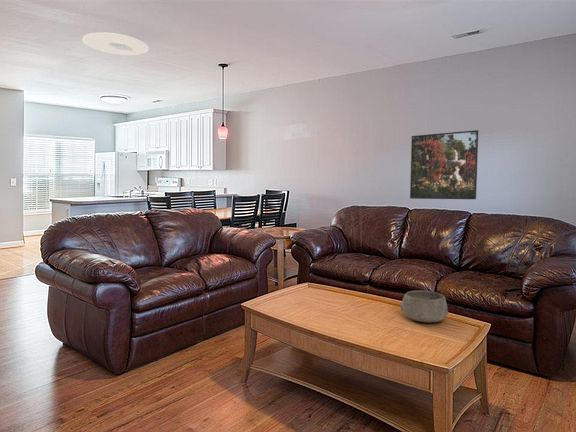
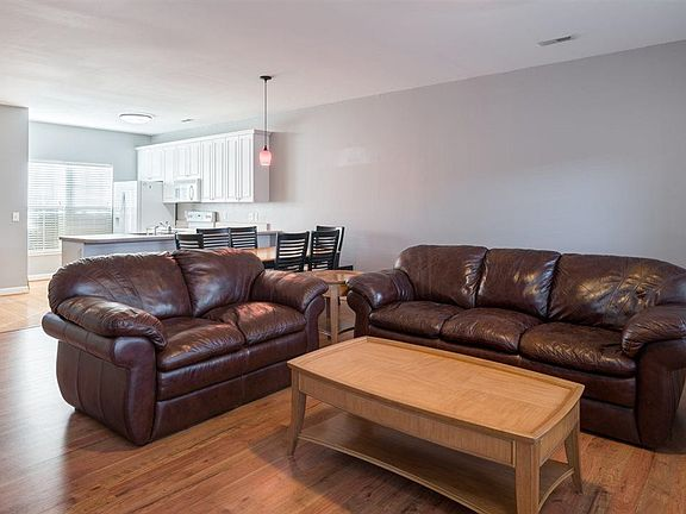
- bowl [399,289,449,323]
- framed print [409,129,479,200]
- ceiling light [82,31,150,56]
